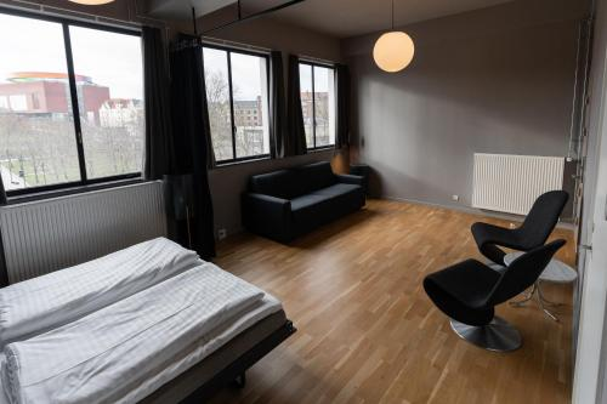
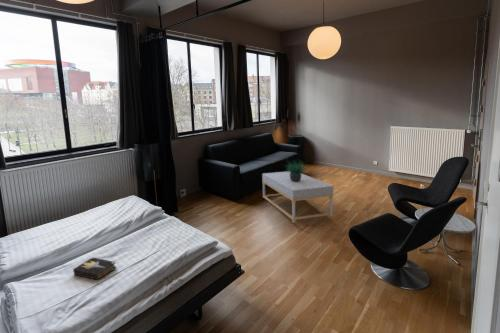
+ coffee table [261,170,335,224]
+ potted plant [284,158,305,182]
+ hardback book [72,256,117,281]
